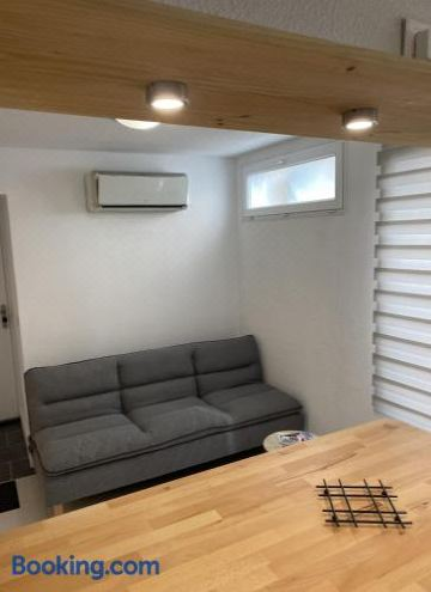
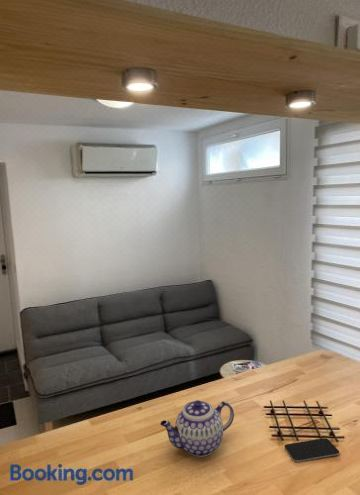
+ teapot [159,399,235,458]
+ smartphone [284,437,340,463]
